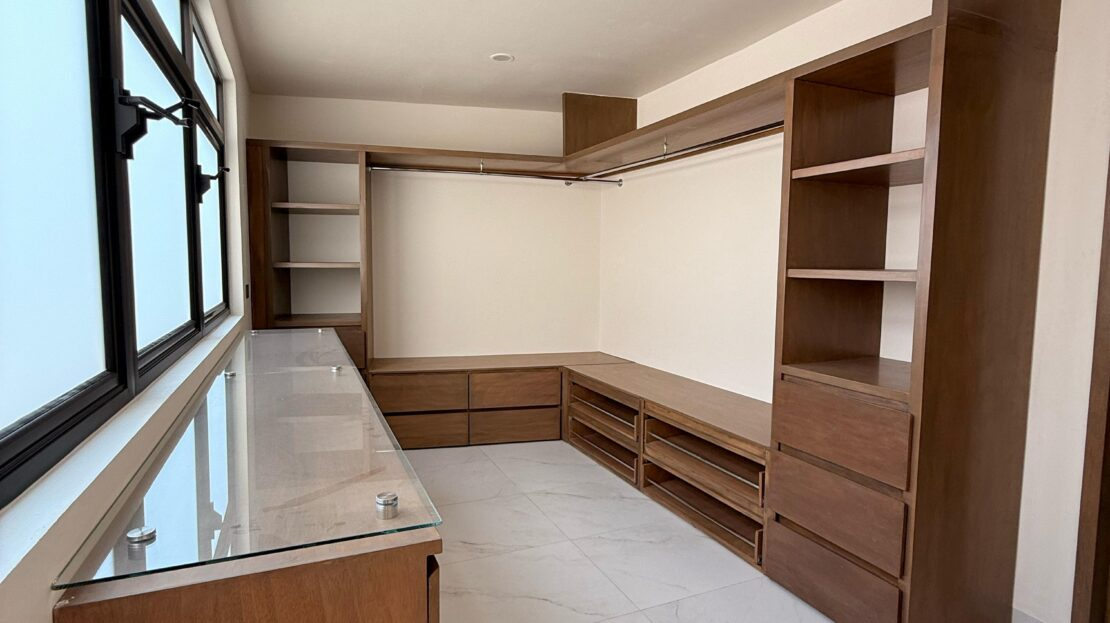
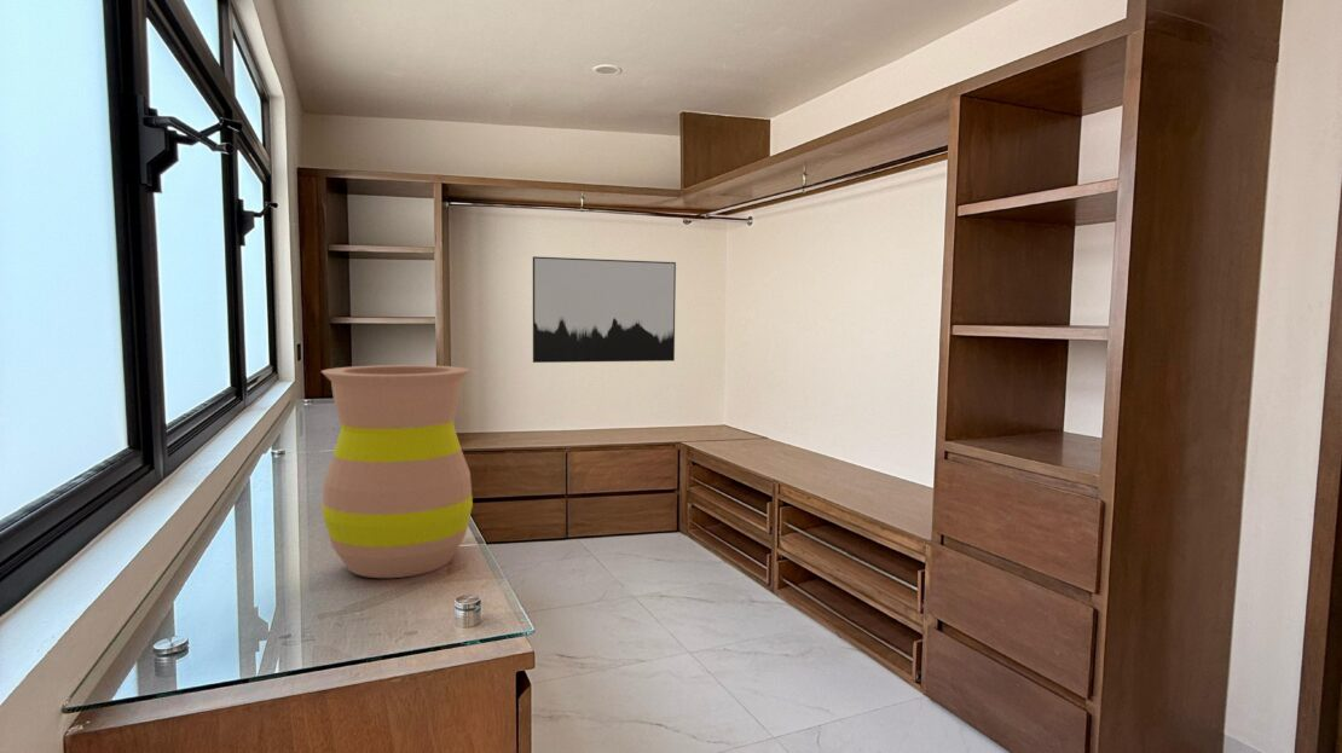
+ vase [320,364,474,579]
+ wall art [532,255,677,364]
